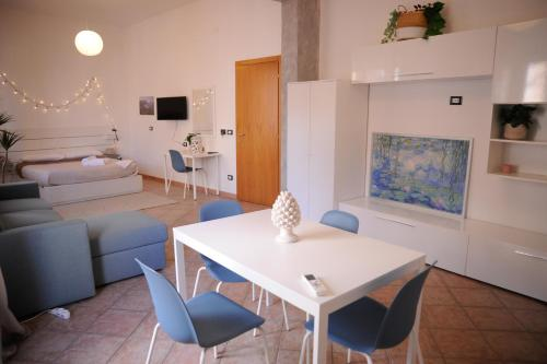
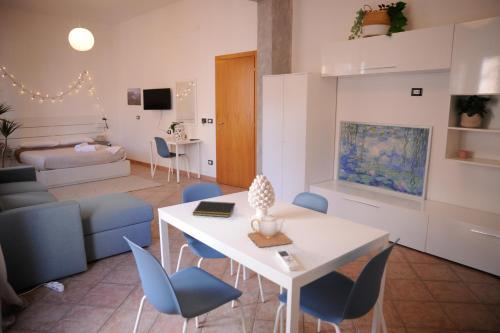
+ notepad [192,200,236,218]
+ teapot [247,212,293,248]
